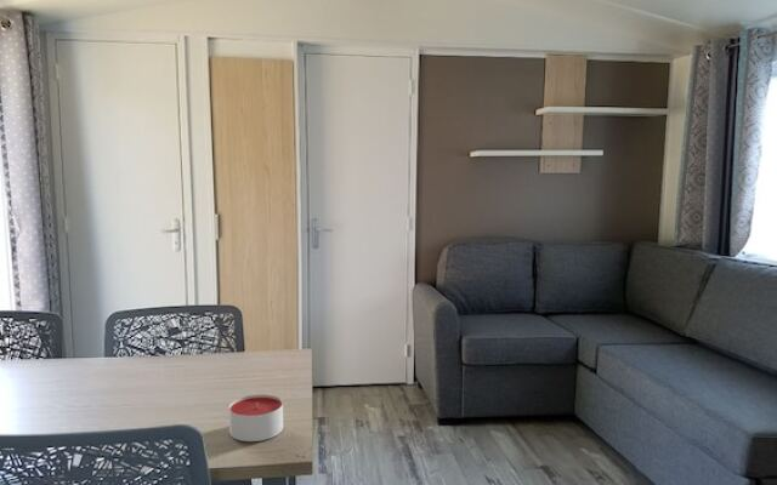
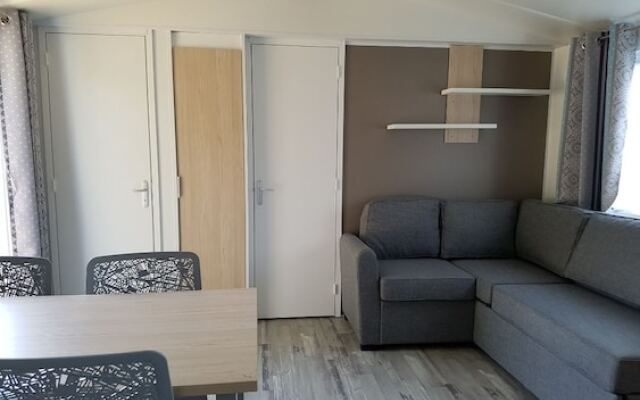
- candle [228,393,284,443]
